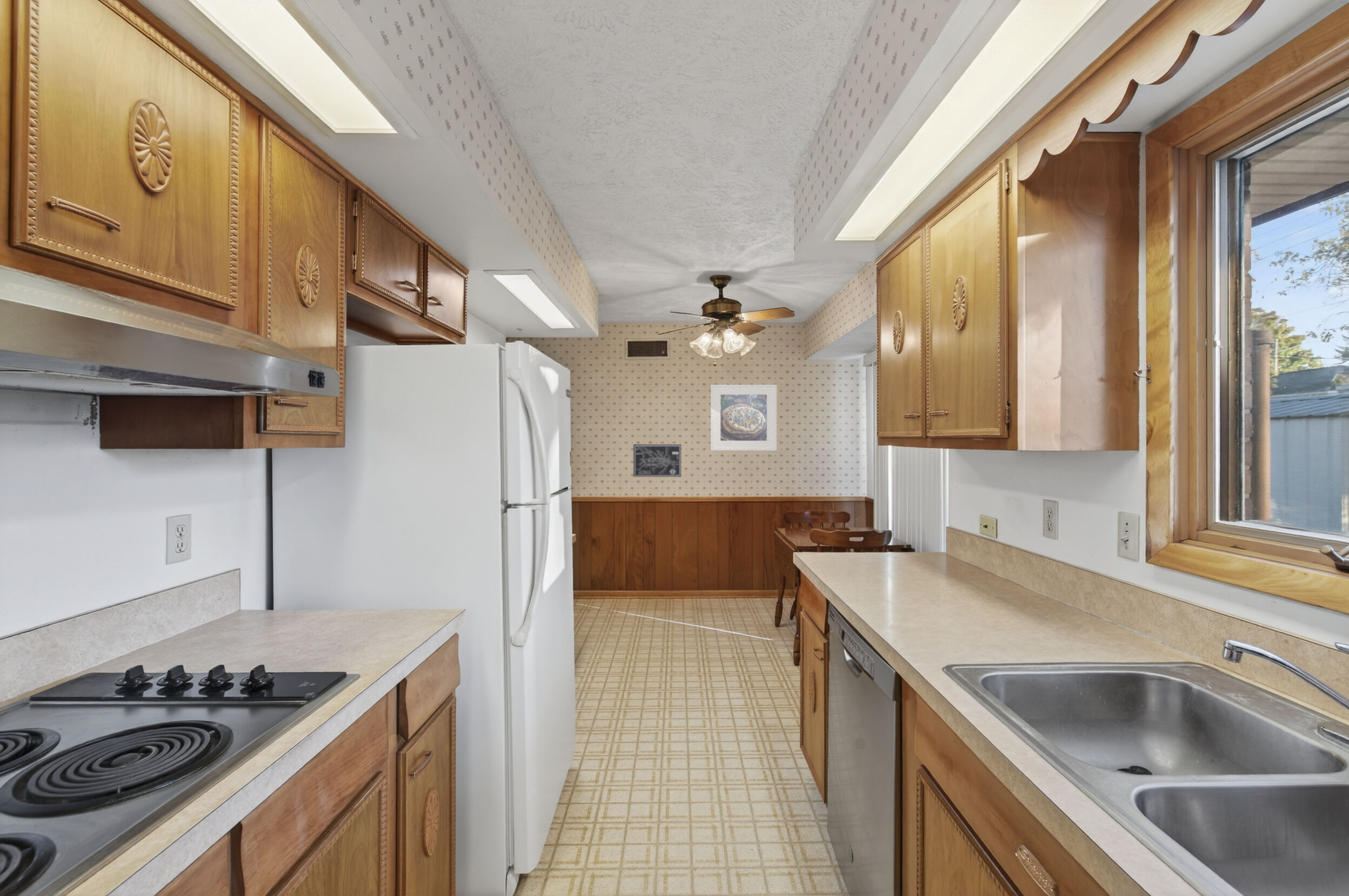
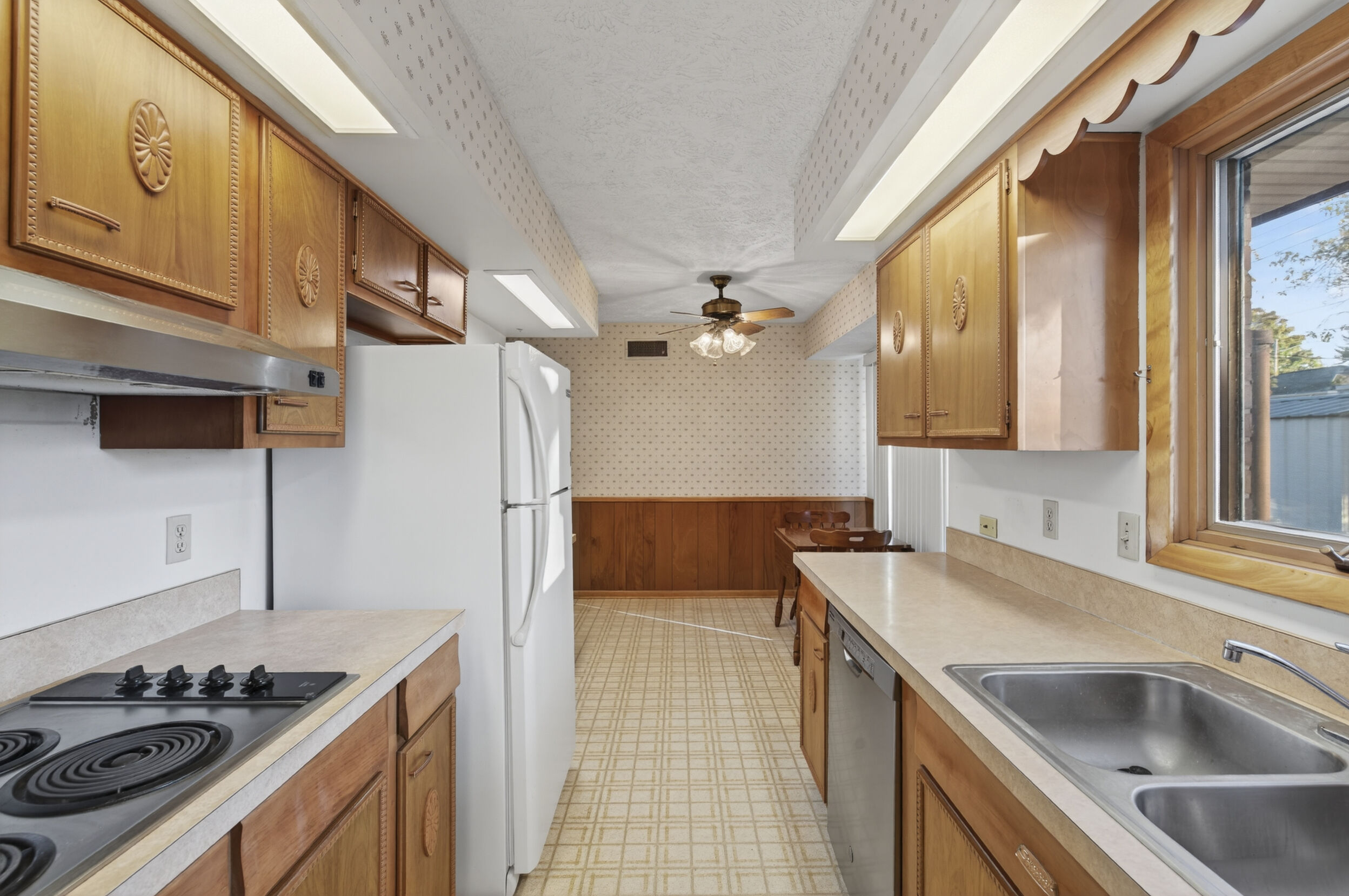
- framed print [710,384,777,451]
- wall art [633,444,682,477]
